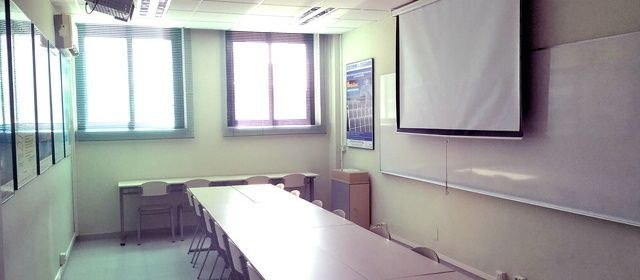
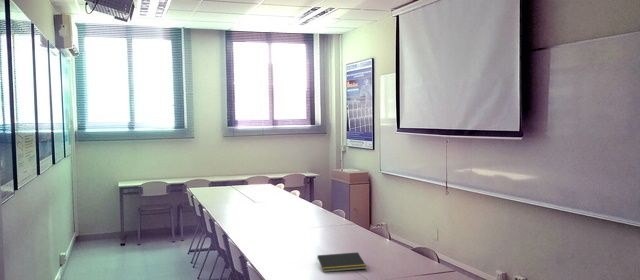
+ notepad [315,251,367,273]
